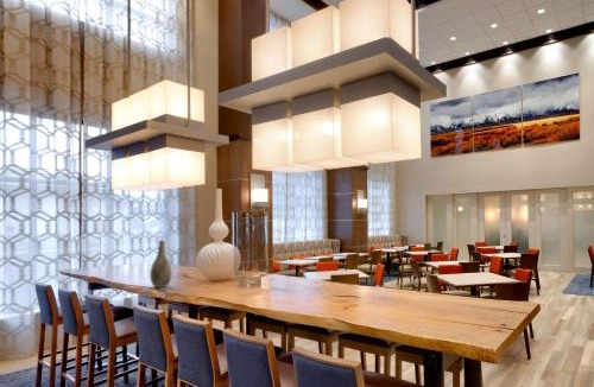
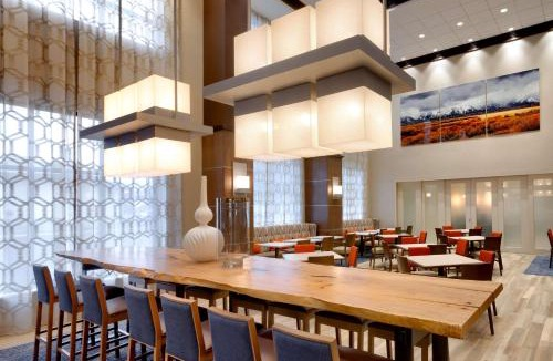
- vase [148,239,172,288]
